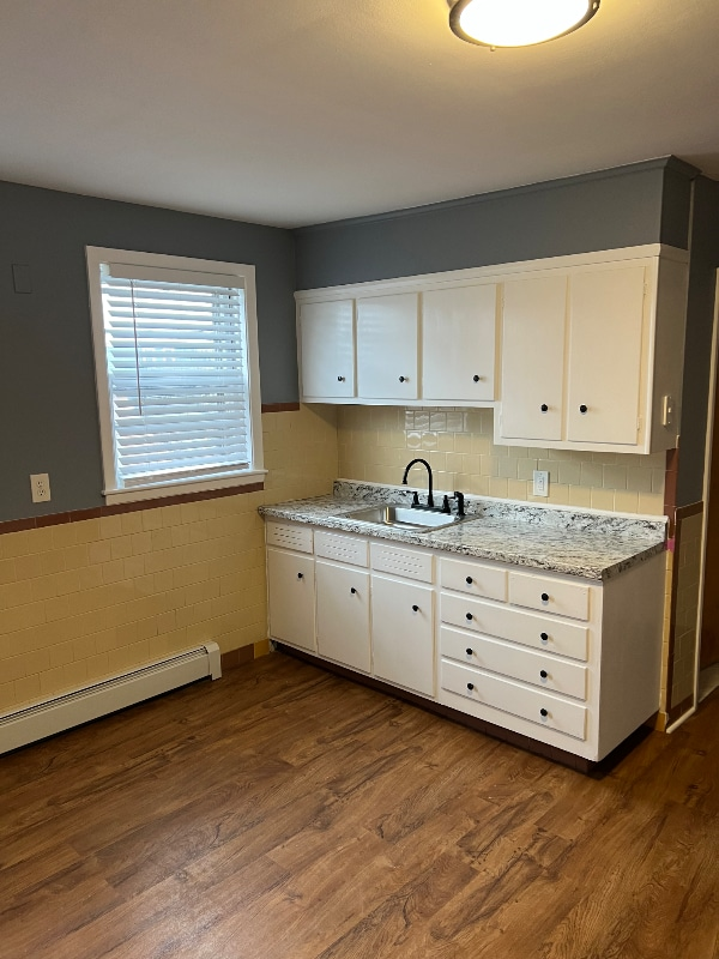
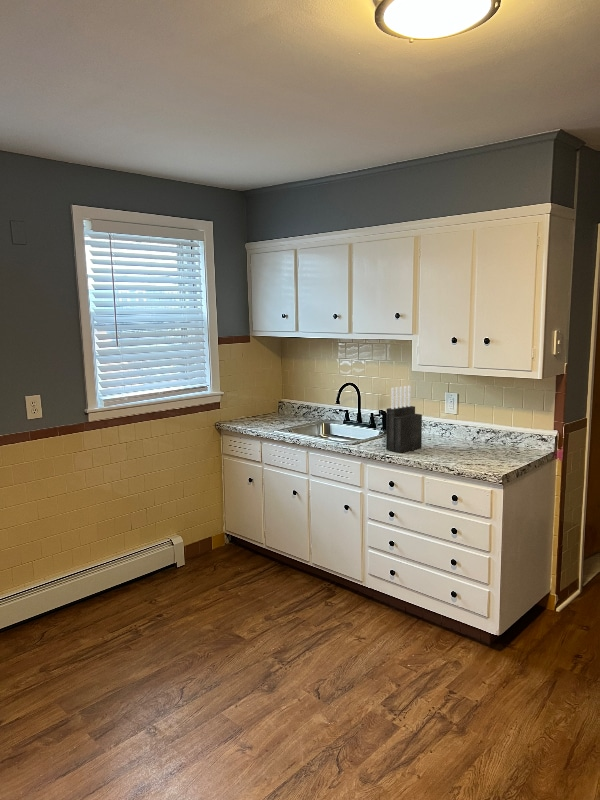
+ knife block [385,385,423,454]
